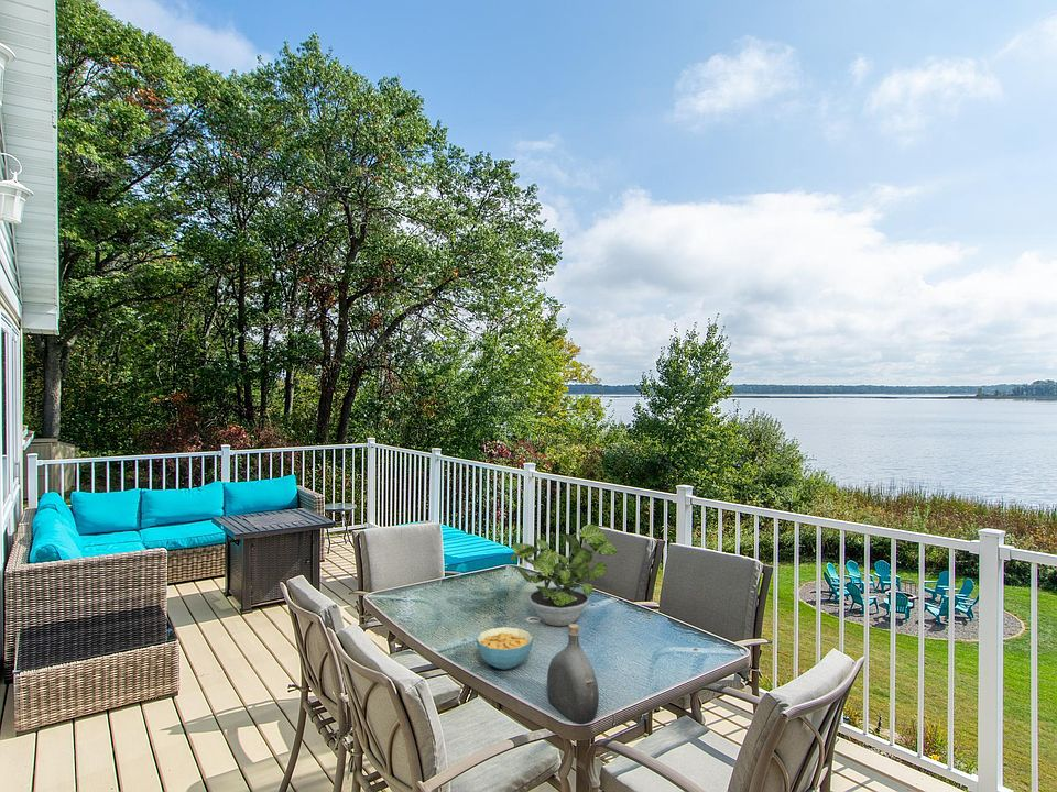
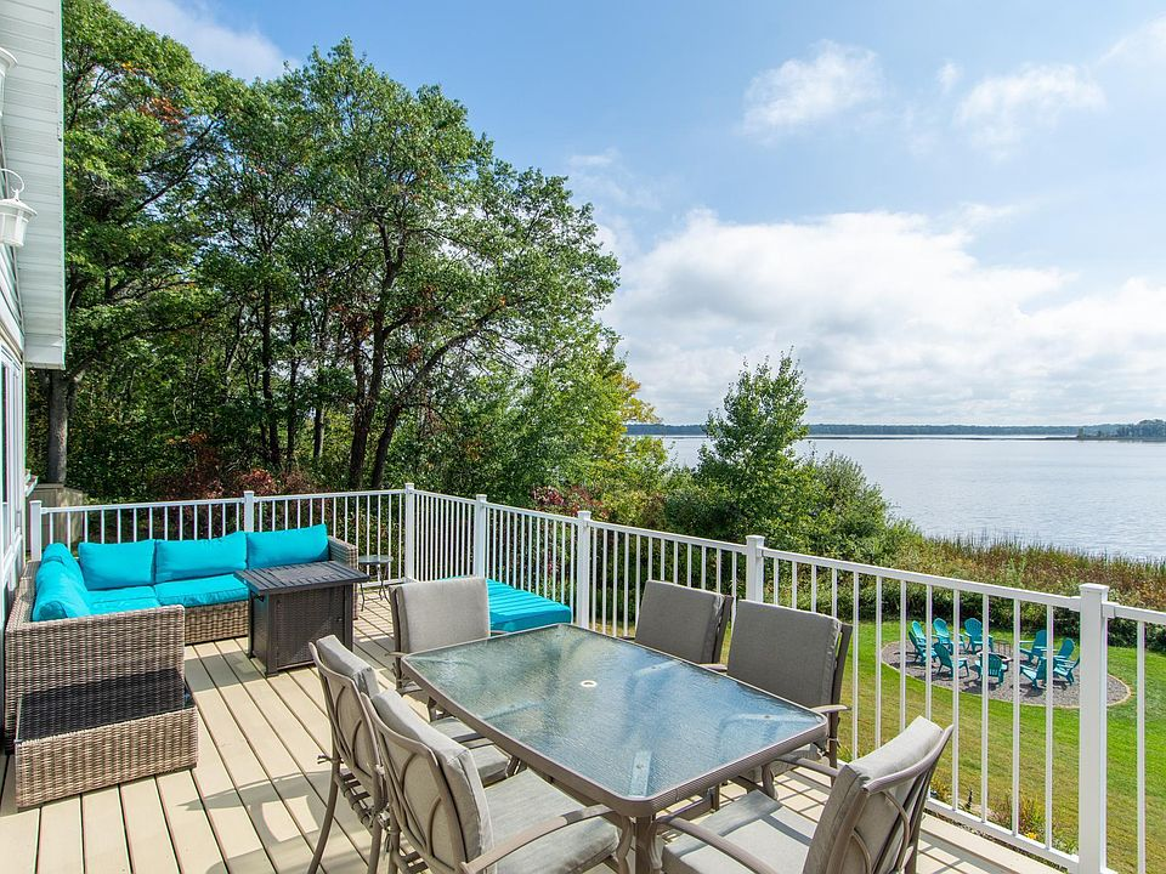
- potted plant [509,524,619,627]
- water jug [546,623,600,725]
- cereal bowl [476,626,534,671]
